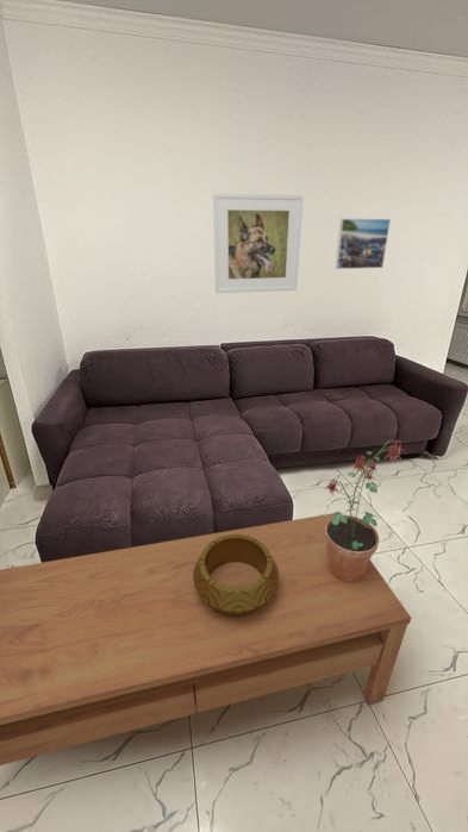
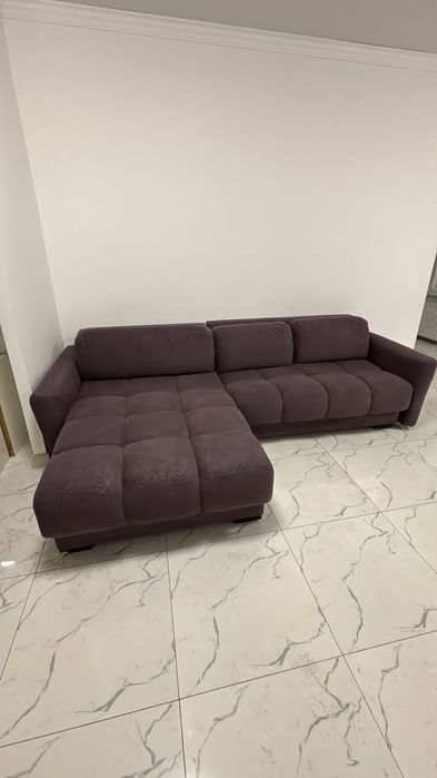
- potted plant [324,439,406,582]
- coffee table [0,513,412,767]
- decorative bowl [193,534,279,618]
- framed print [333,218,392,270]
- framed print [212,192,305,294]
